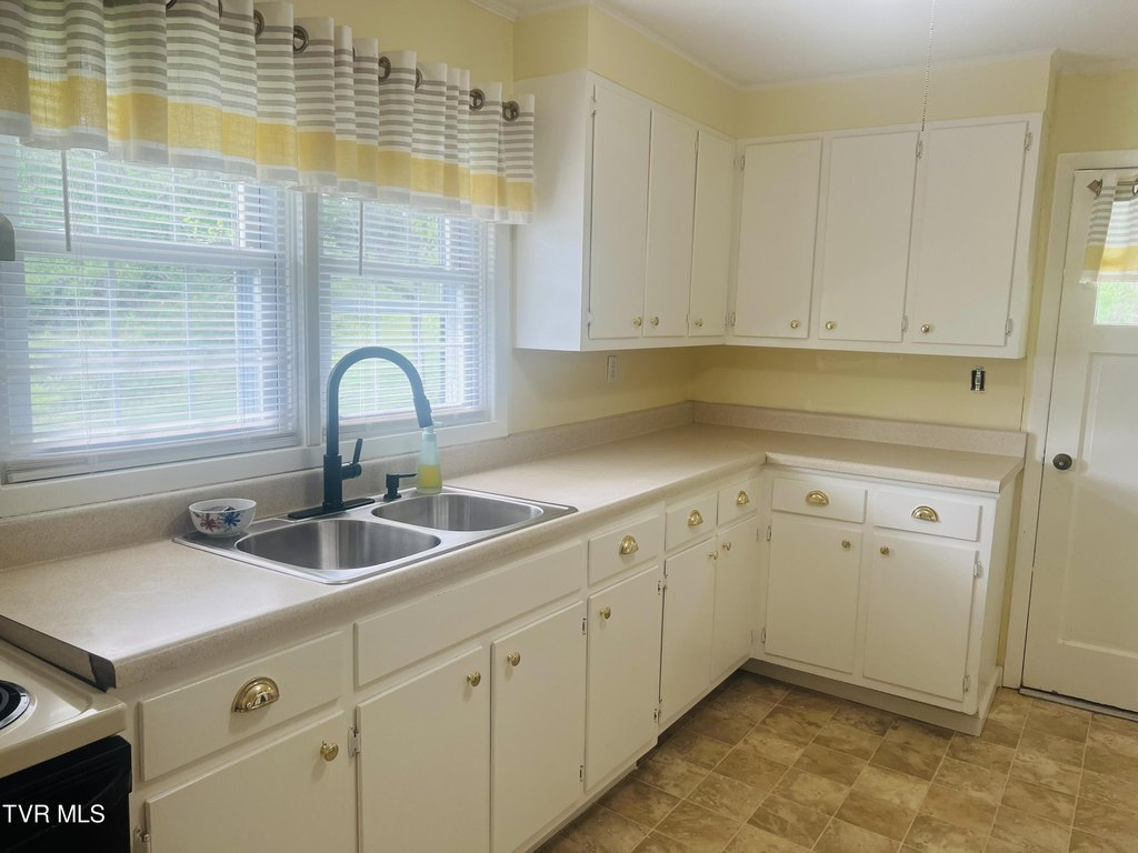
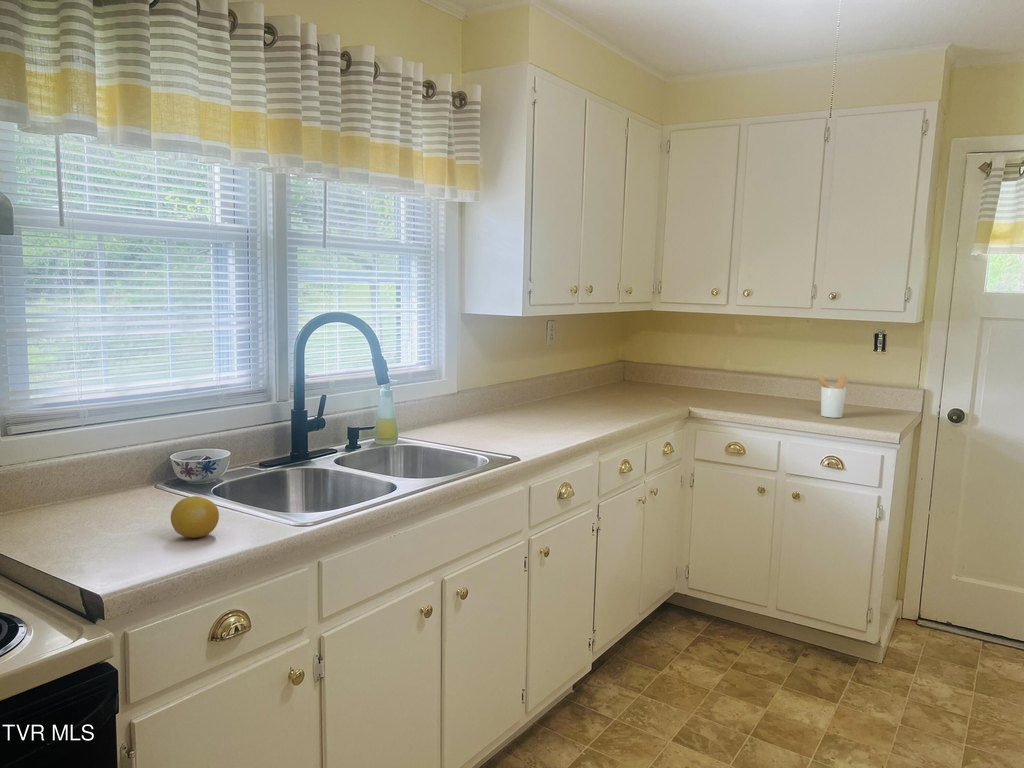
+ fruit [170,495,220,539]
+ utensil holder [813,374,849,419]
